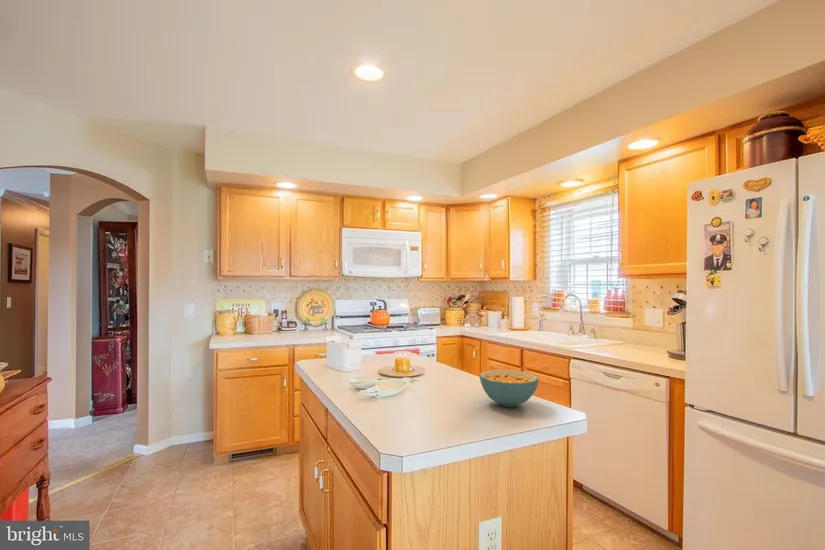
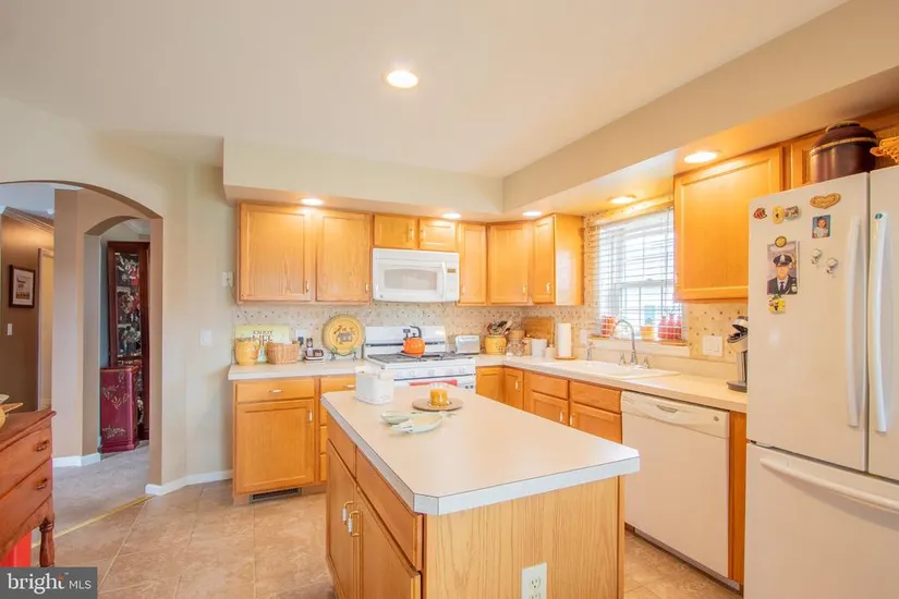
- cereal bowl [479,369,540,408]
